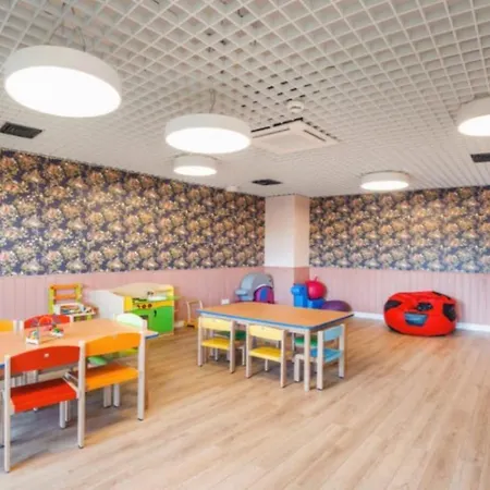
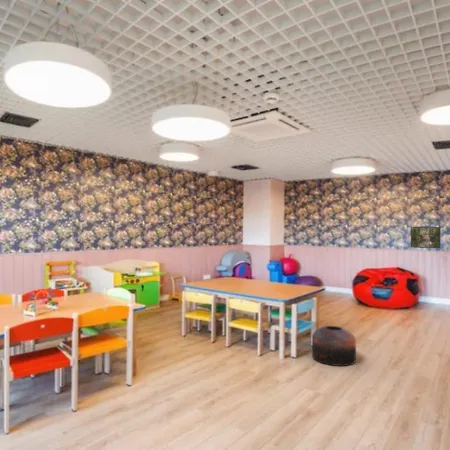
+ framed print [410,226,441,249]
+ pouf [311,325,357,367]
